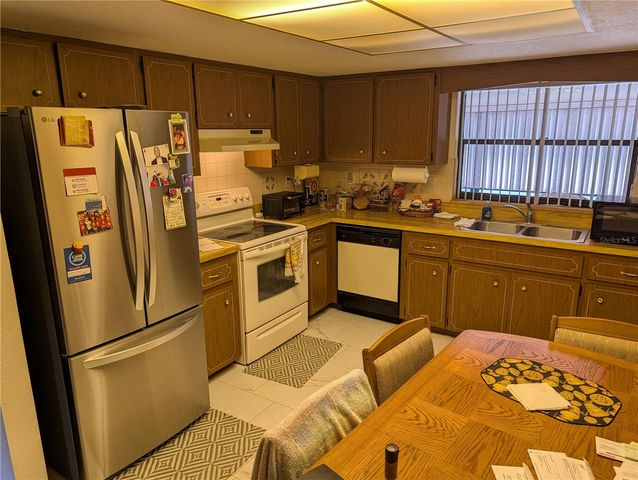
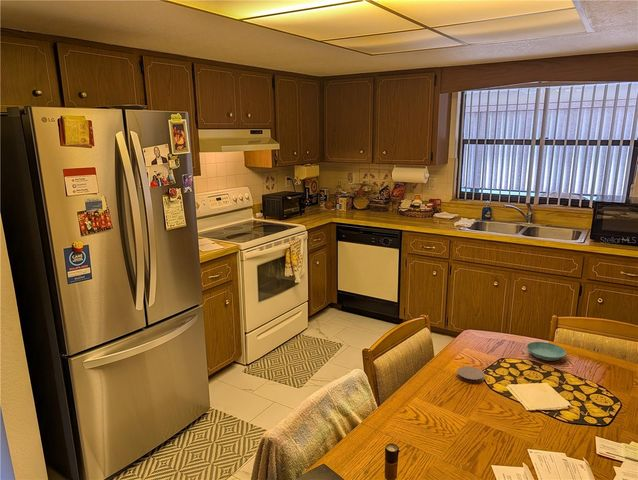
+ coaster [456,365,486,384]
+ saucer [526,341,567,362]
